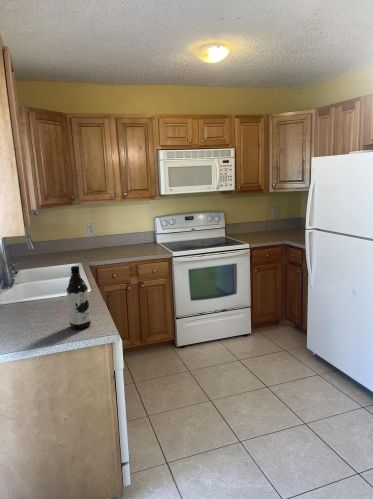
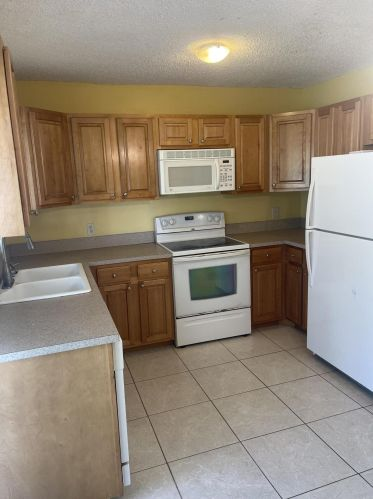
- water bottle [65,265,92,330]
